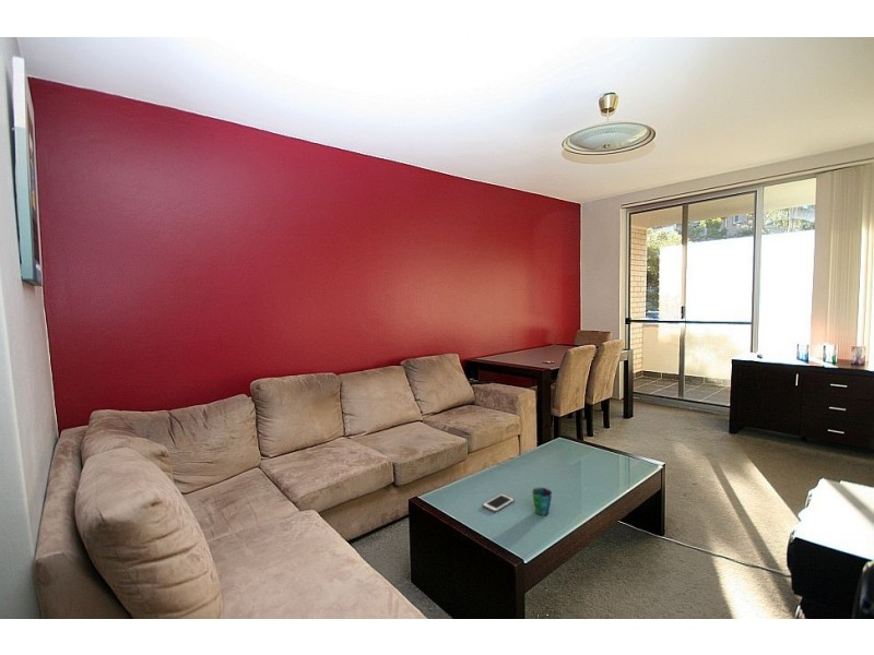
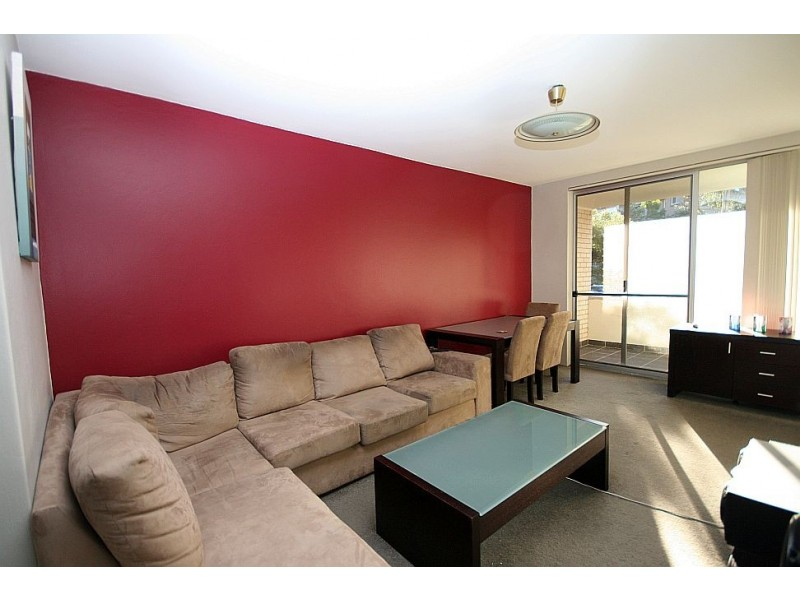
- cell phone [482,492,516,513]
- cup [531,487,553,516]
